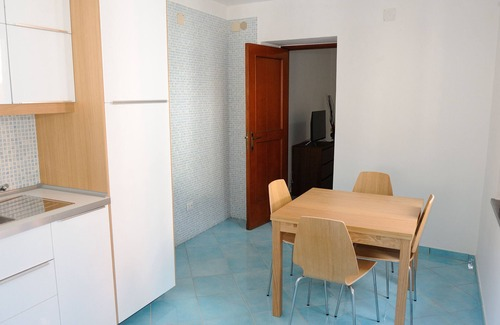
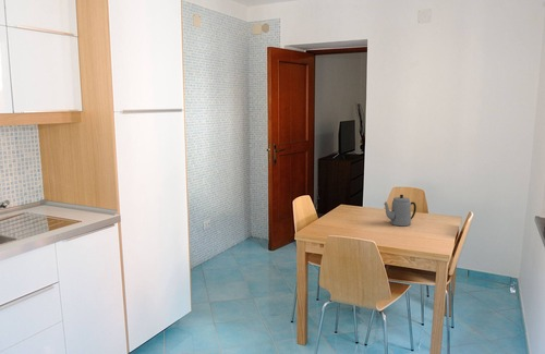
+ teapot [383,194,417,227]
